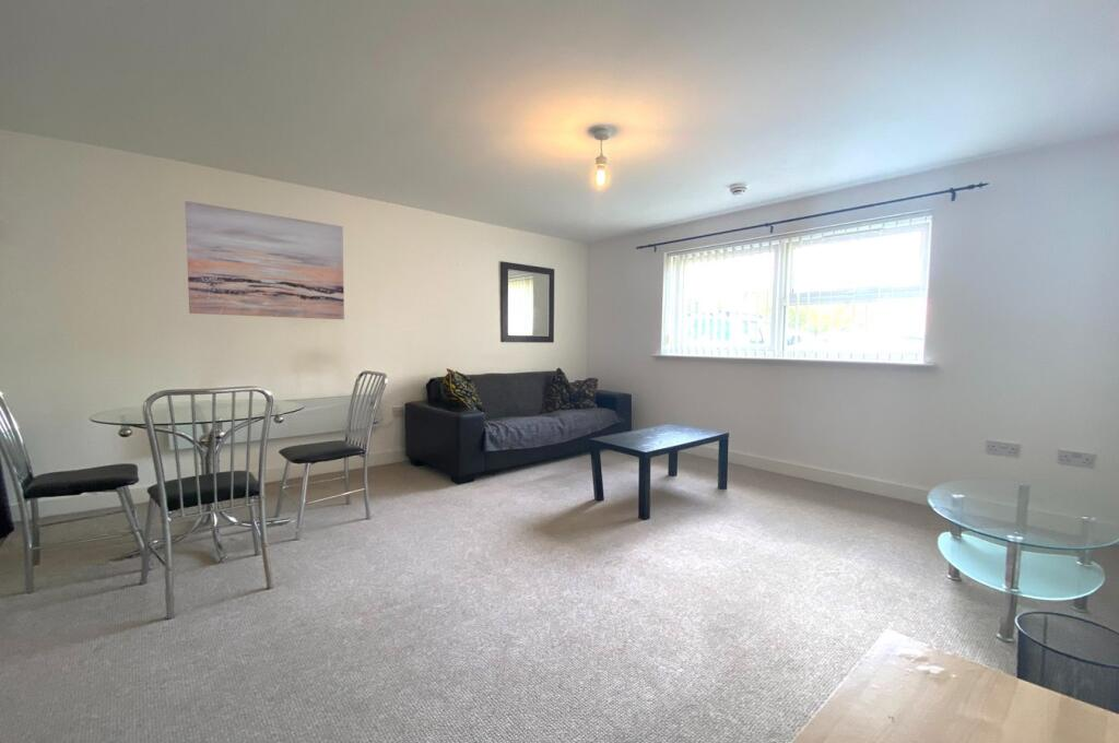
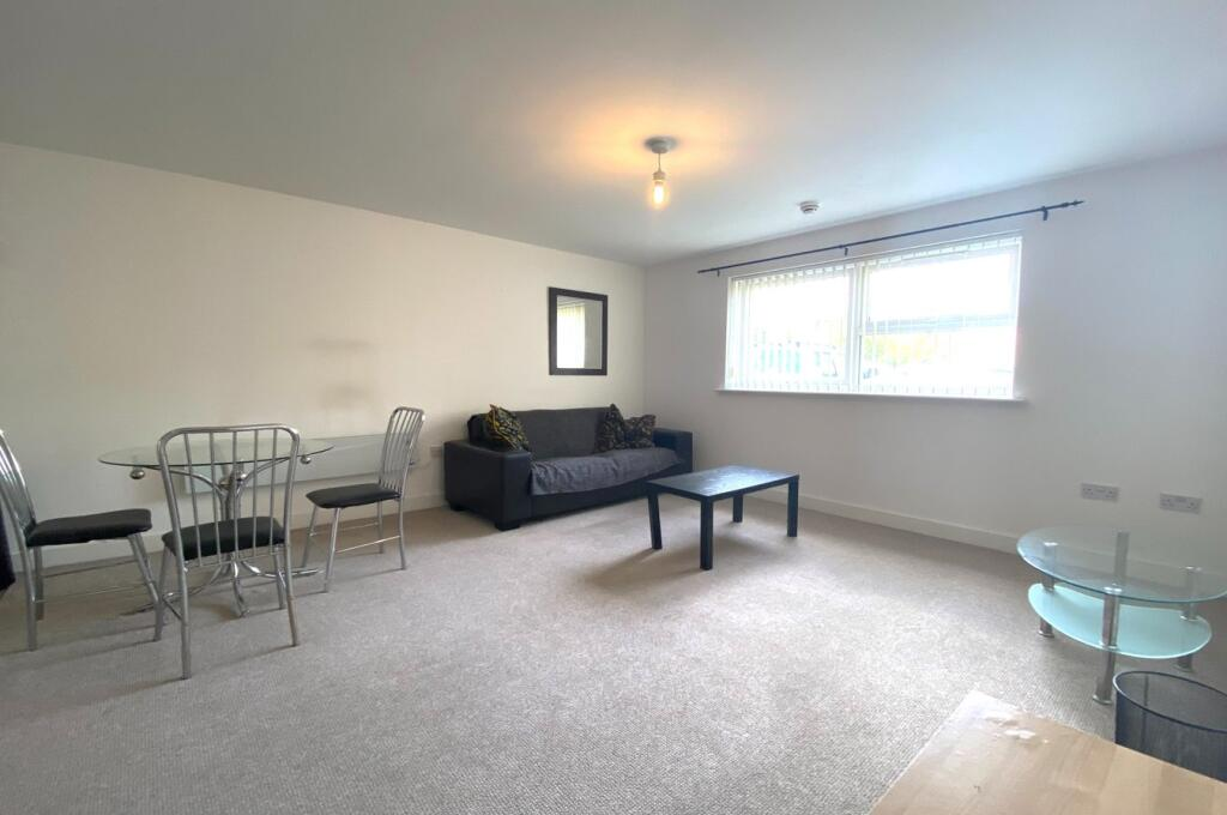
- wall art [185,200,345,320]
